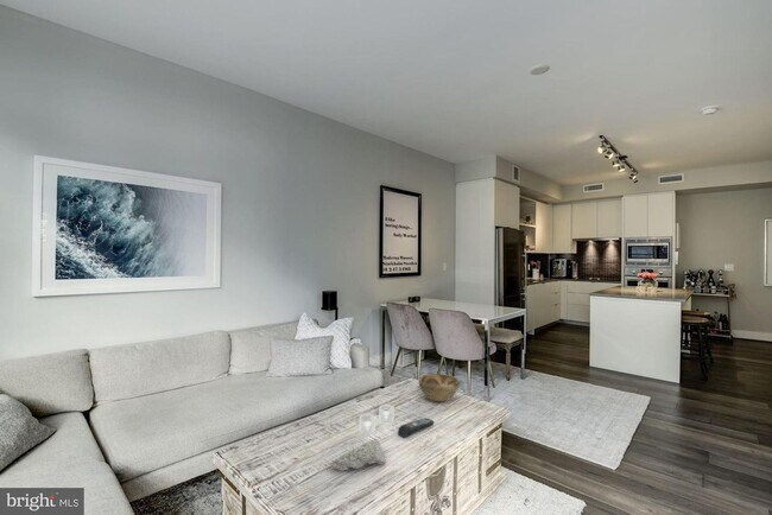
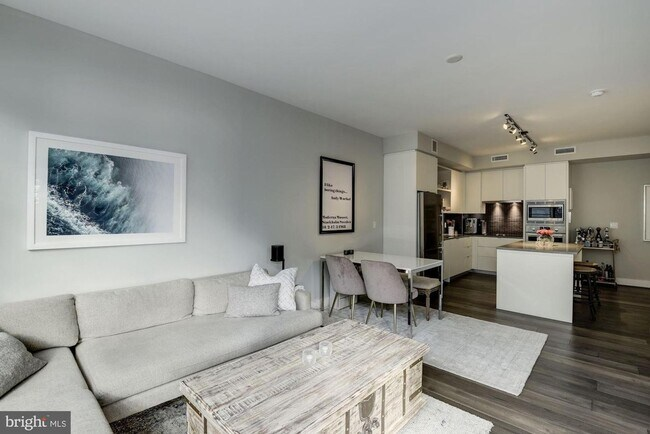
- decorative bowl [418,373,460,402]
- remote control [397,417,435,439]
- decorative object [327,439,387,472]
